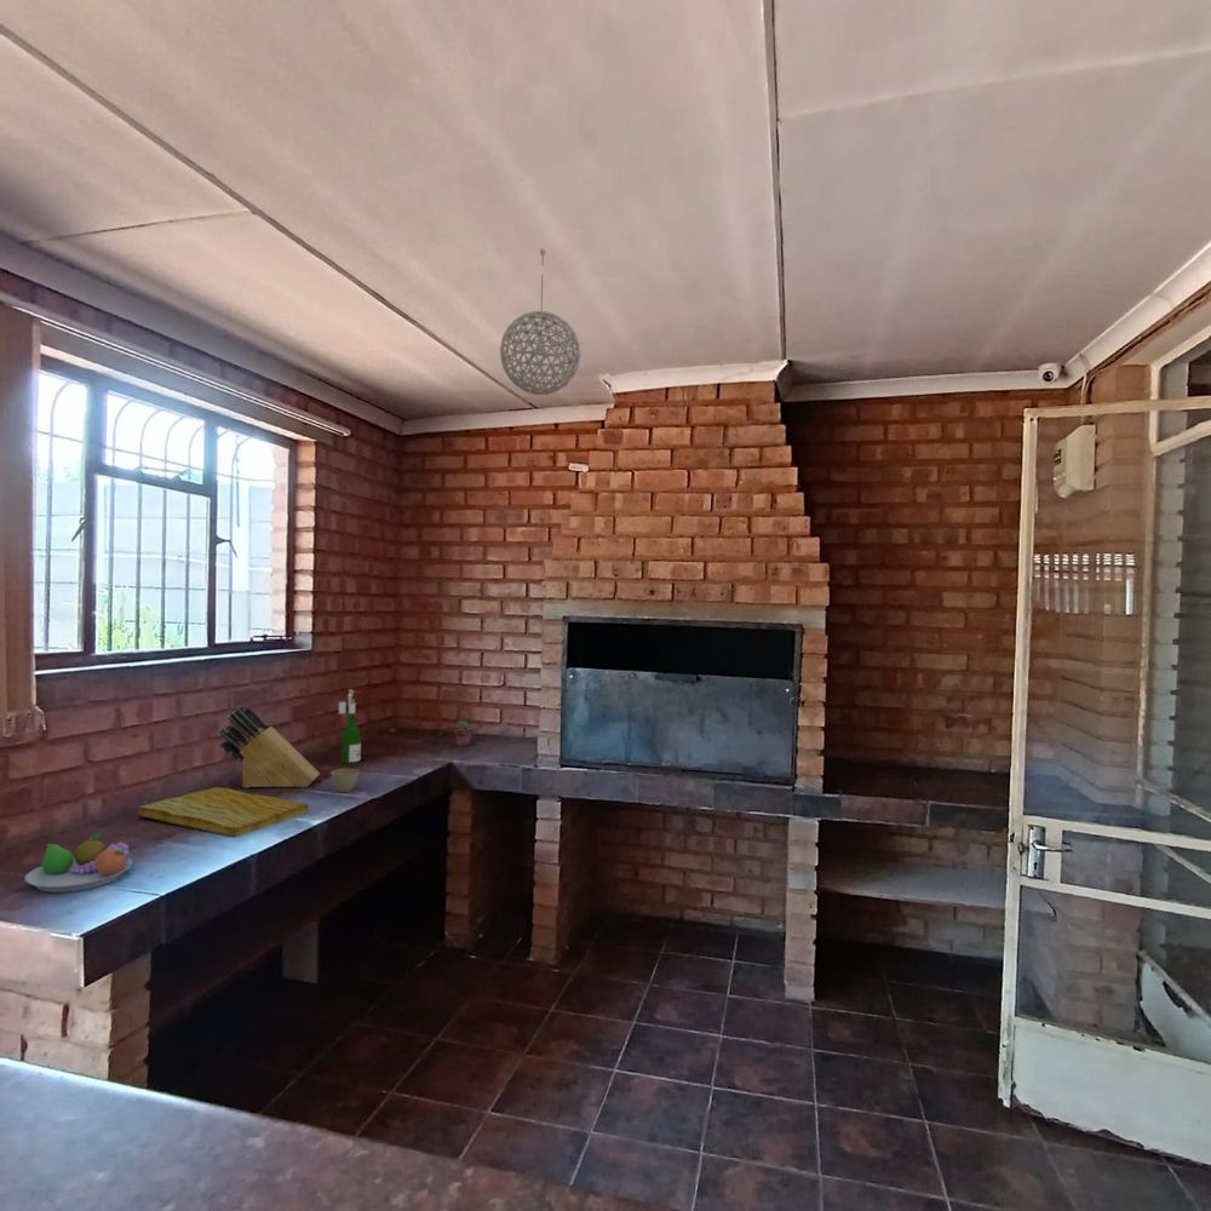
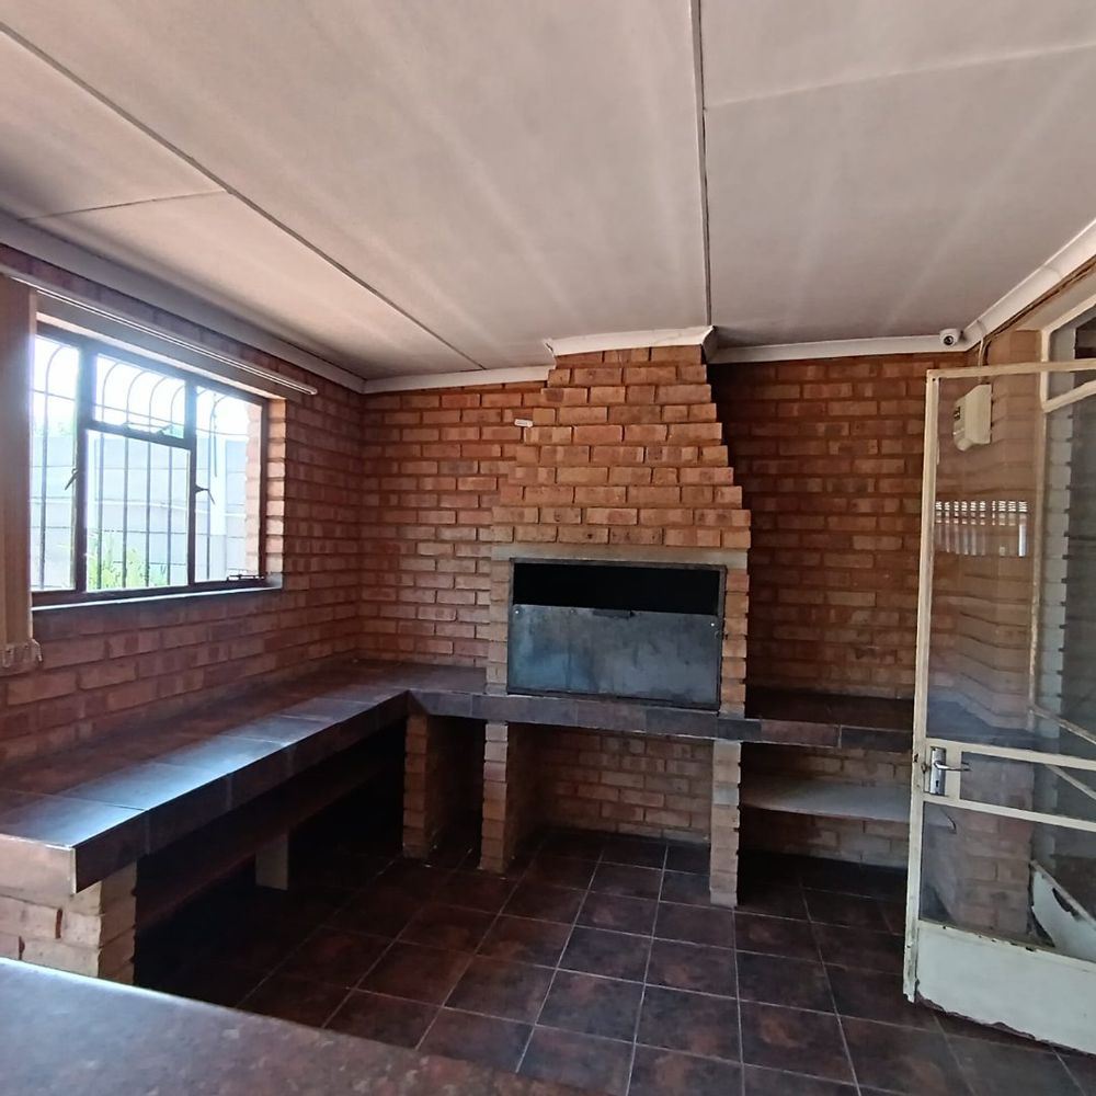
- flower pot [329,768,360,793]
- cutting board [137,786,310,838]
- wine bottle [338,688,365,765]
- pendant light [499,248,581,396]
- knife block [218,705,321,790]
- potted succulent [453,719,475,747]
- fruit bowl [24,832,133,894]
